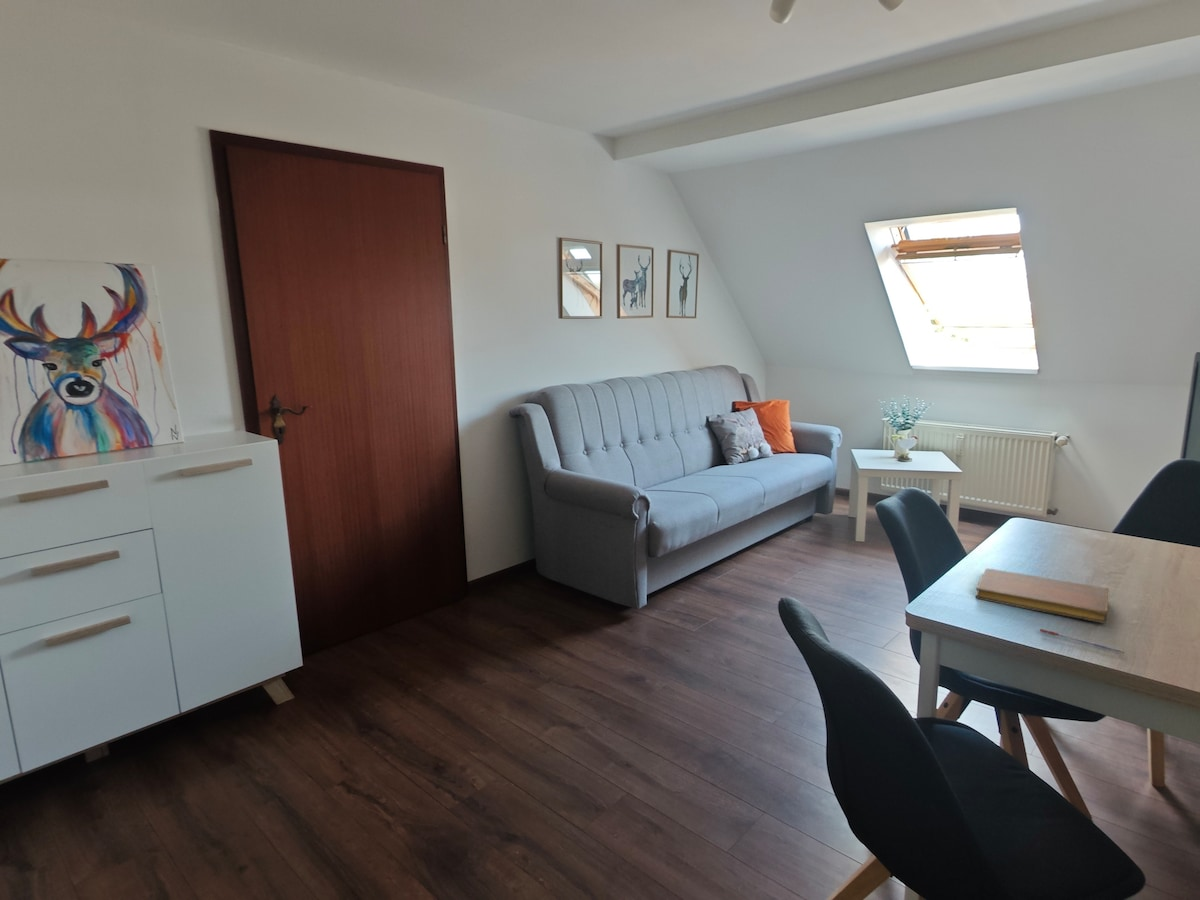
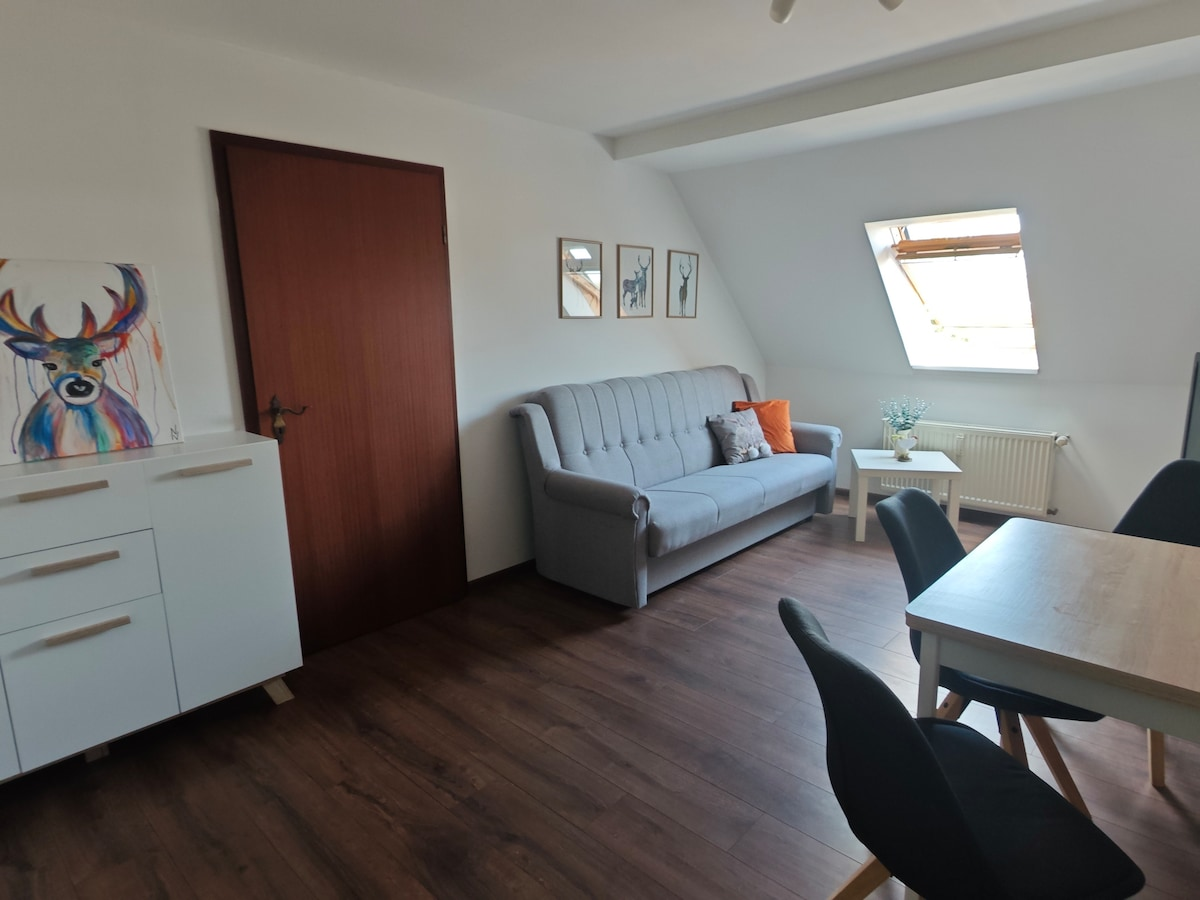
- notebook [975,567,1109,624]
- pen [1039,627,1125,655]
